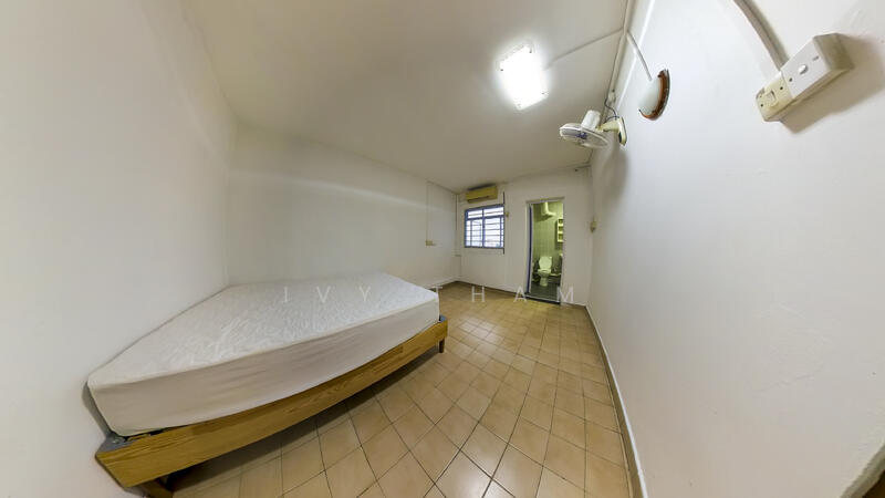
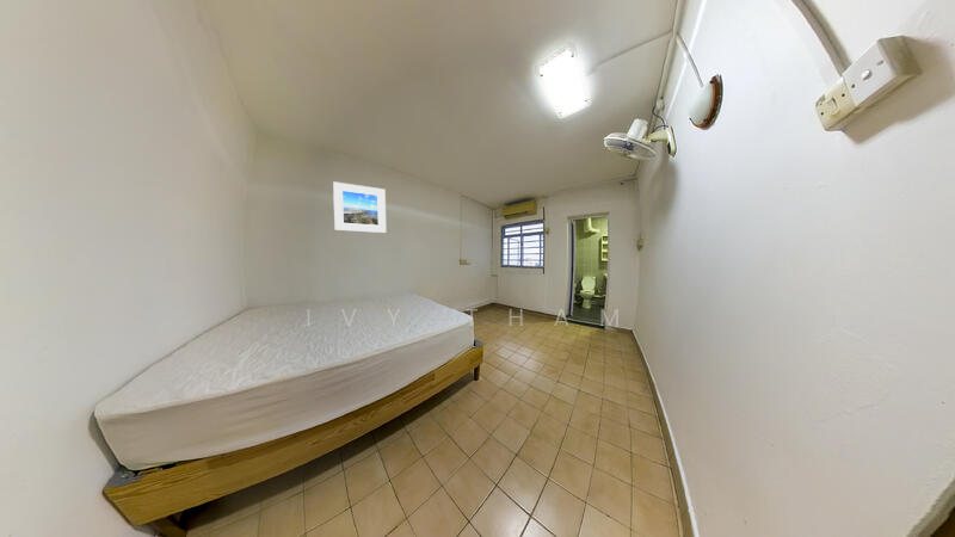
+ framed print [332,180,387,234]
